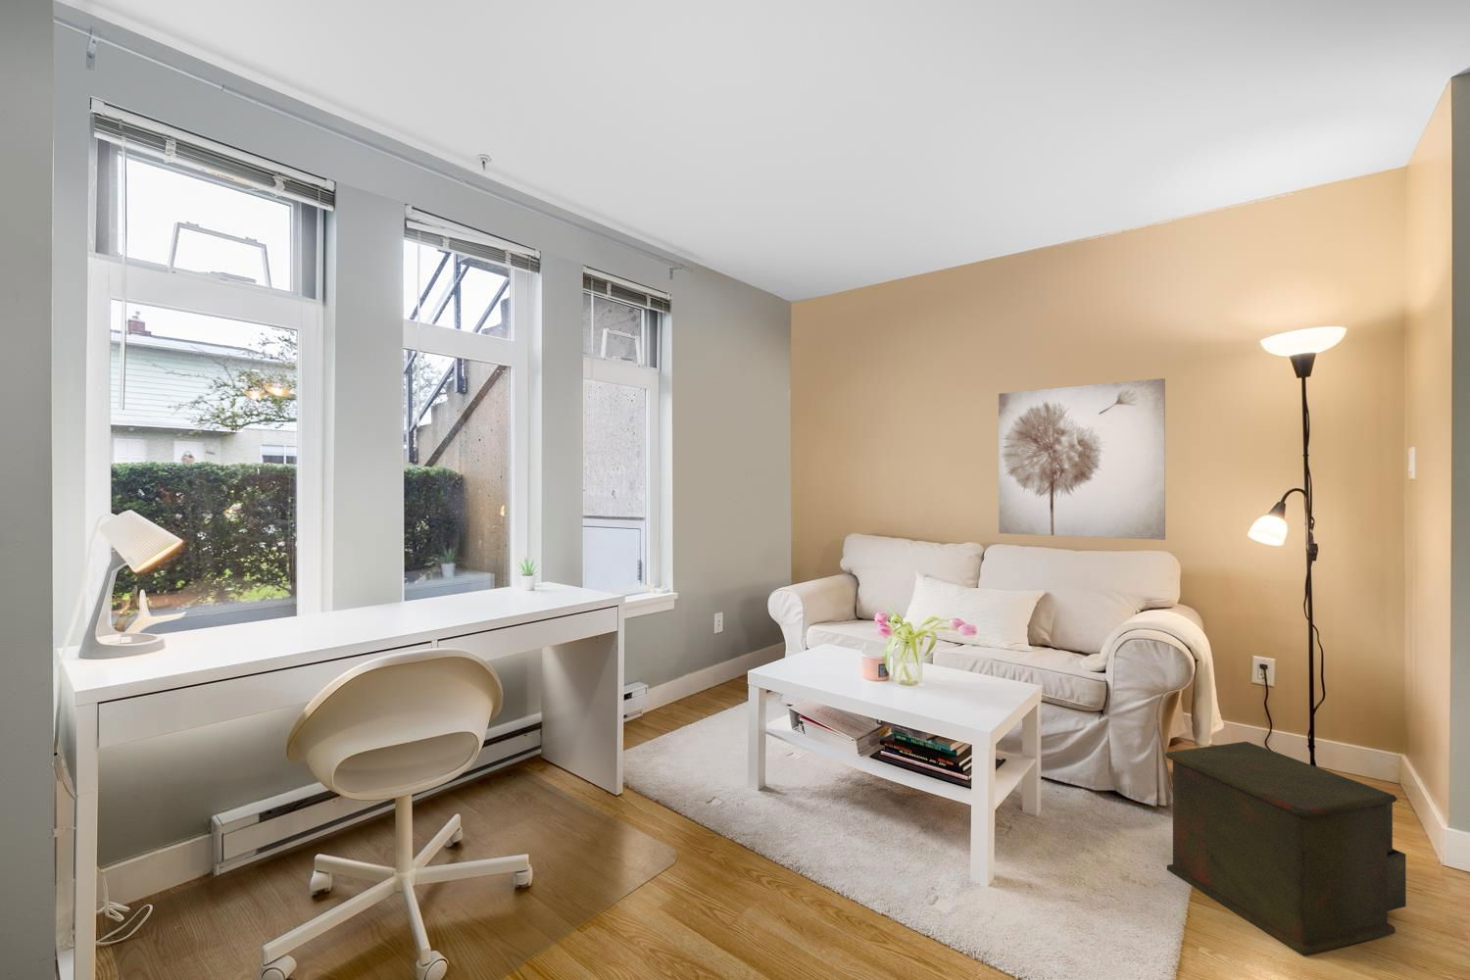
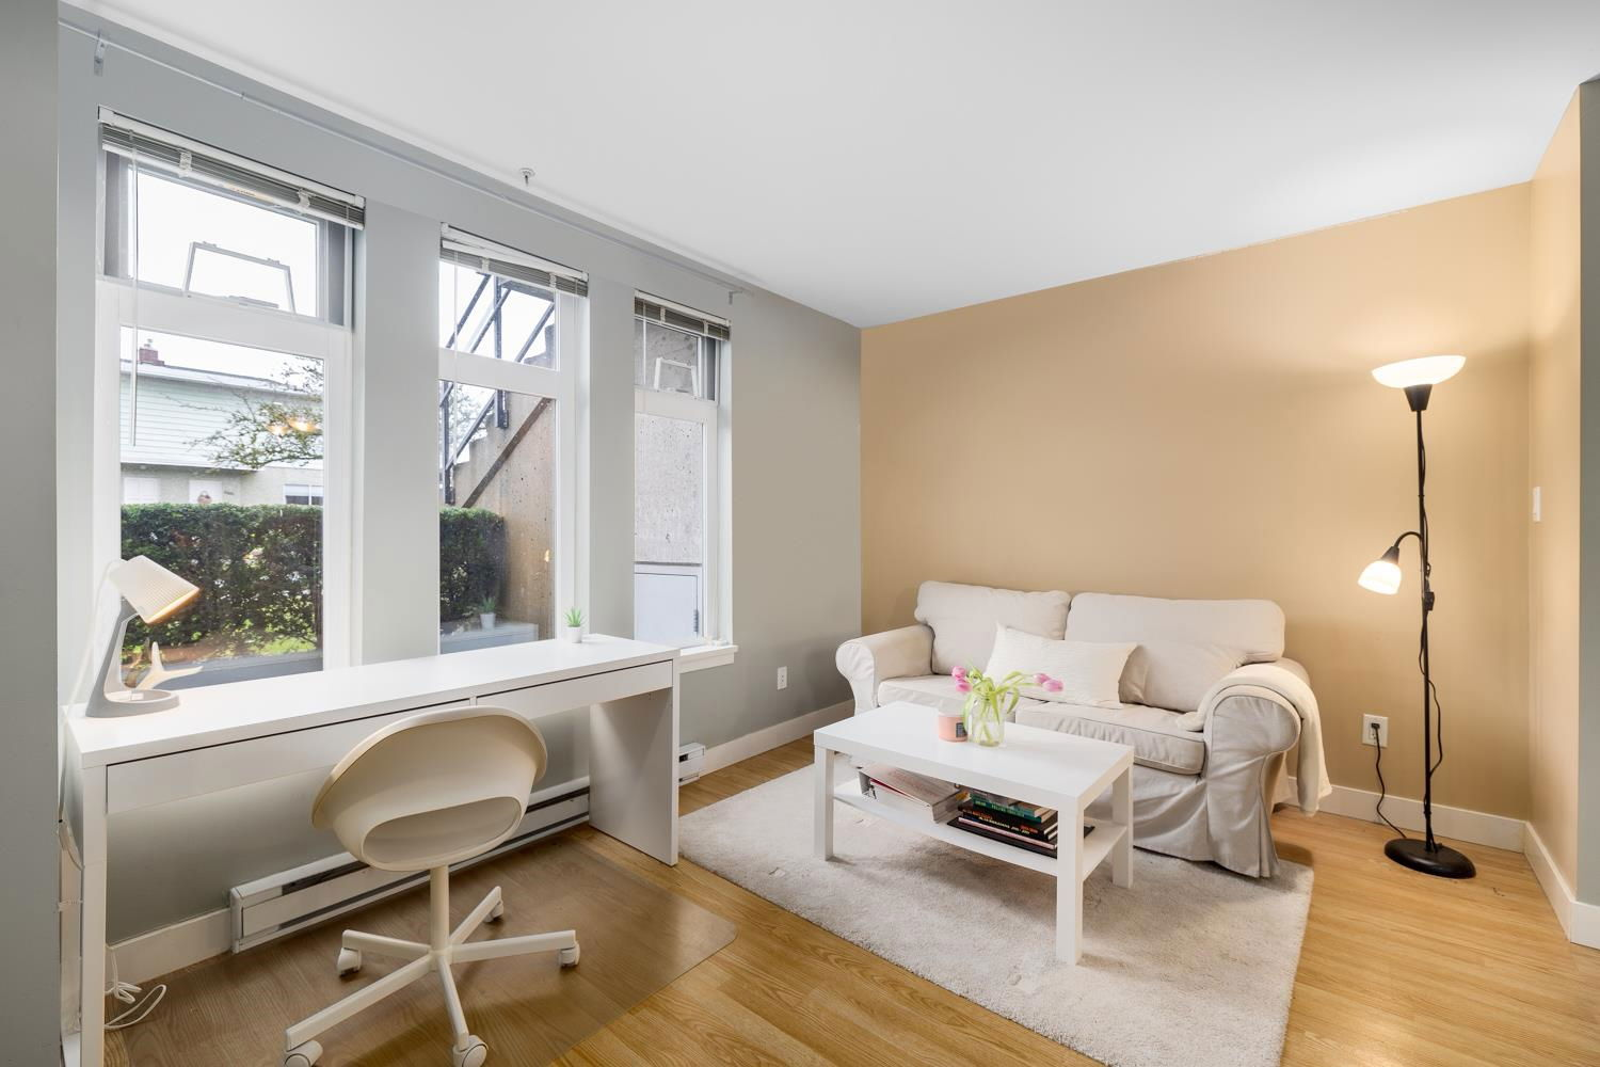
- nightstand [1164,740,1408,956]
- wall art [998,377,1166,541]
